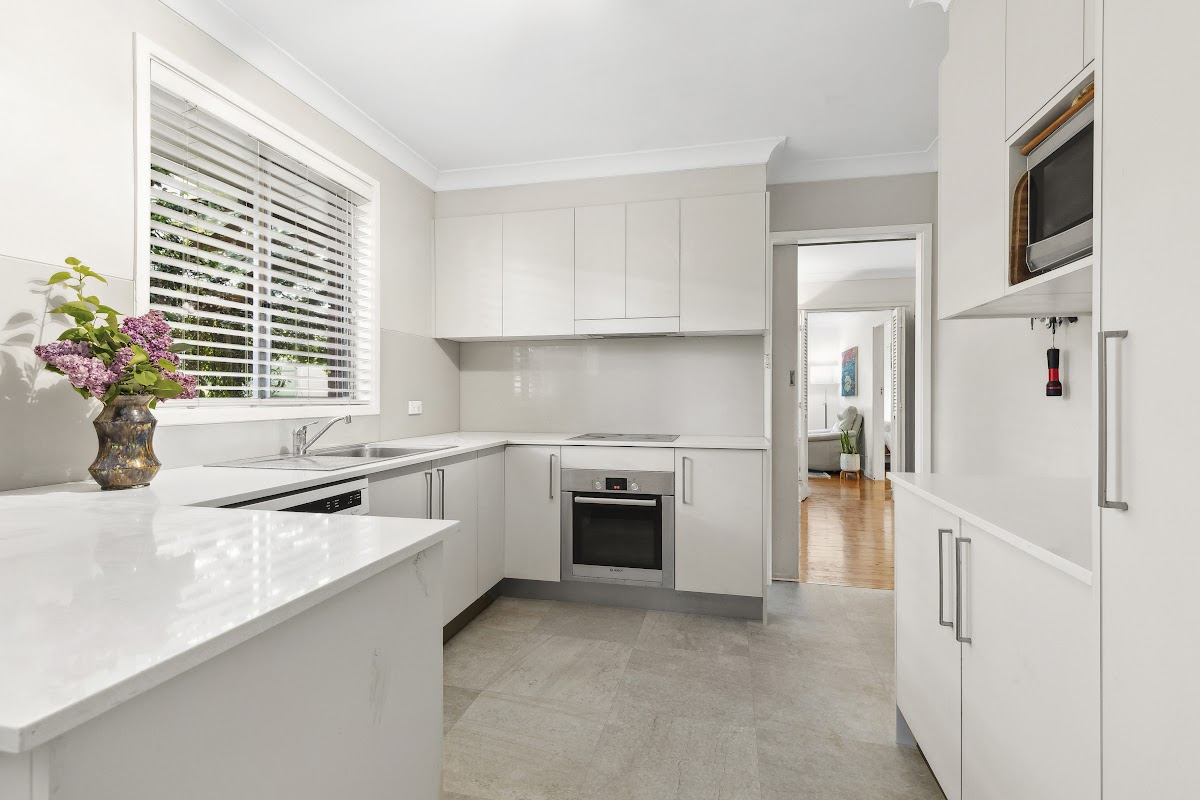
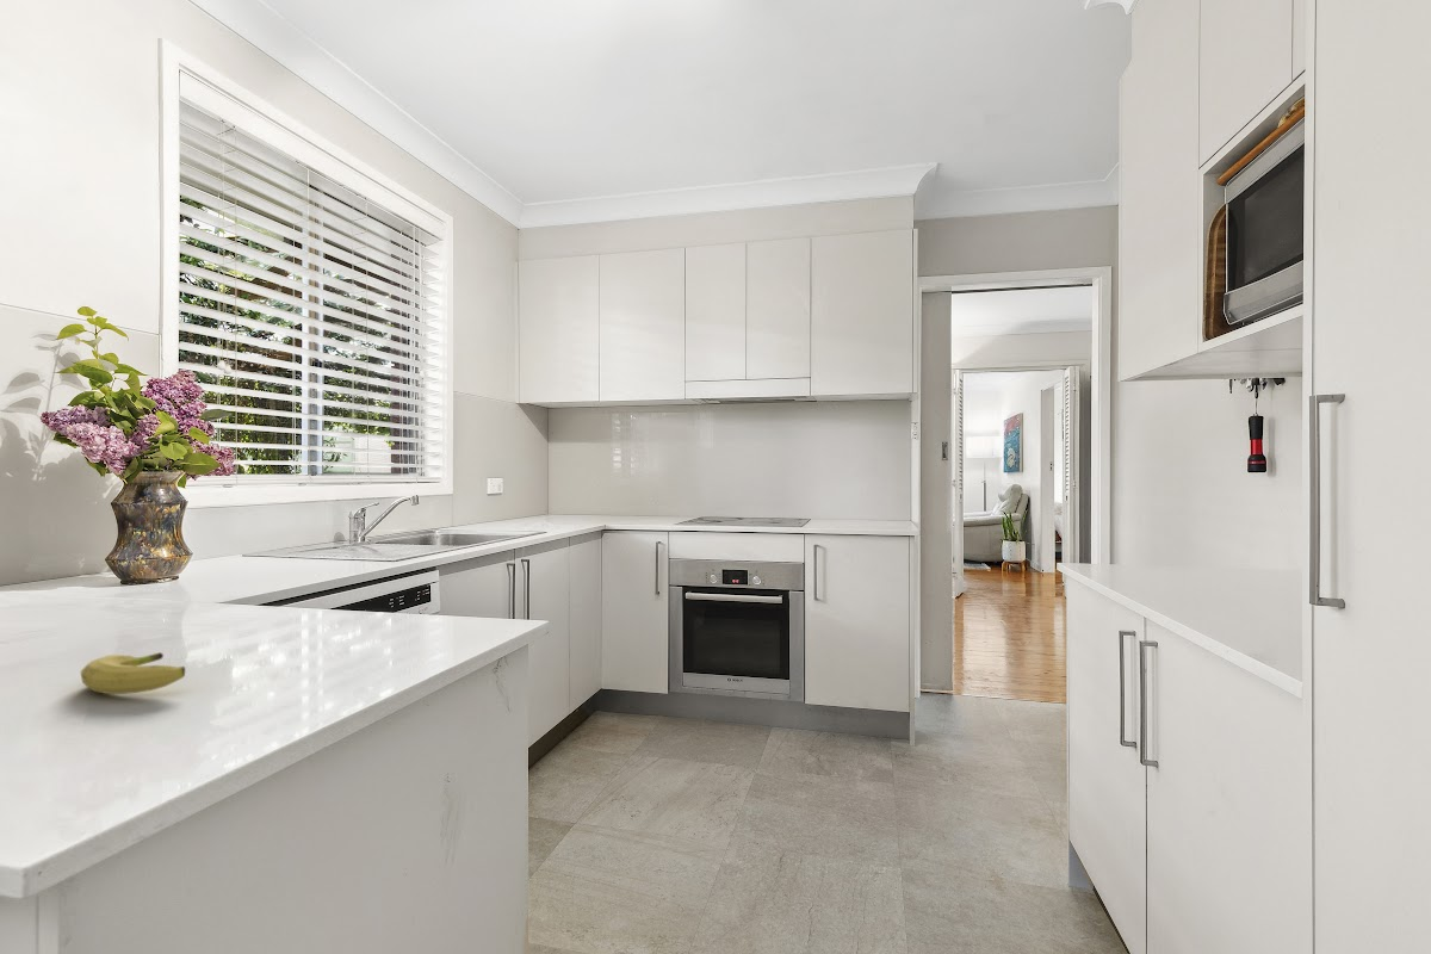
+ fruit [80,651,186,695]
